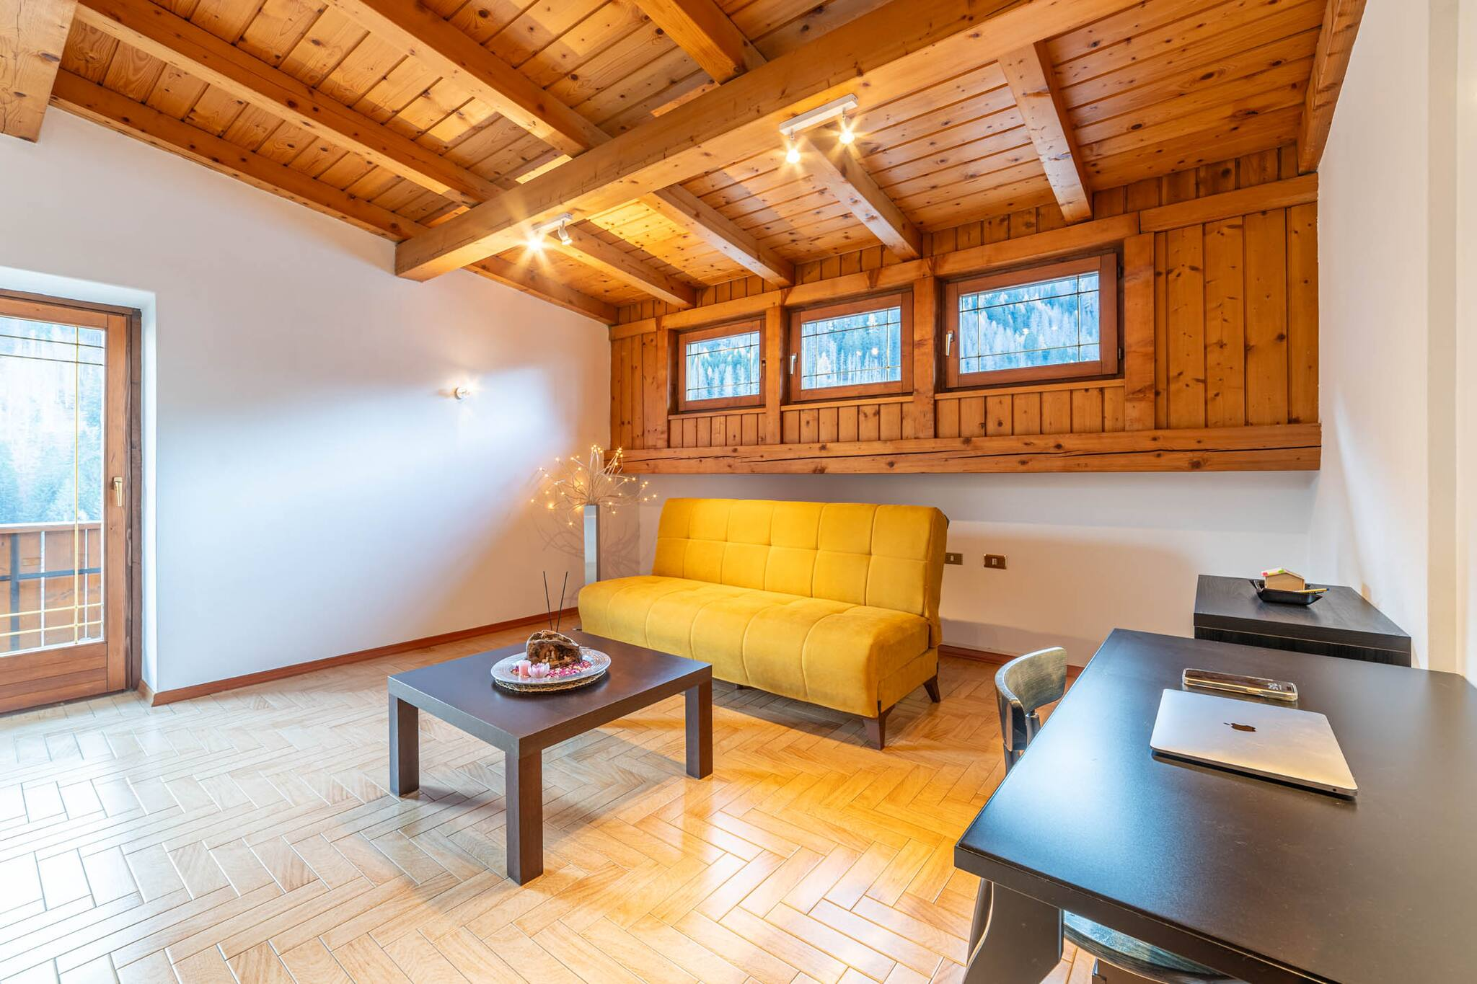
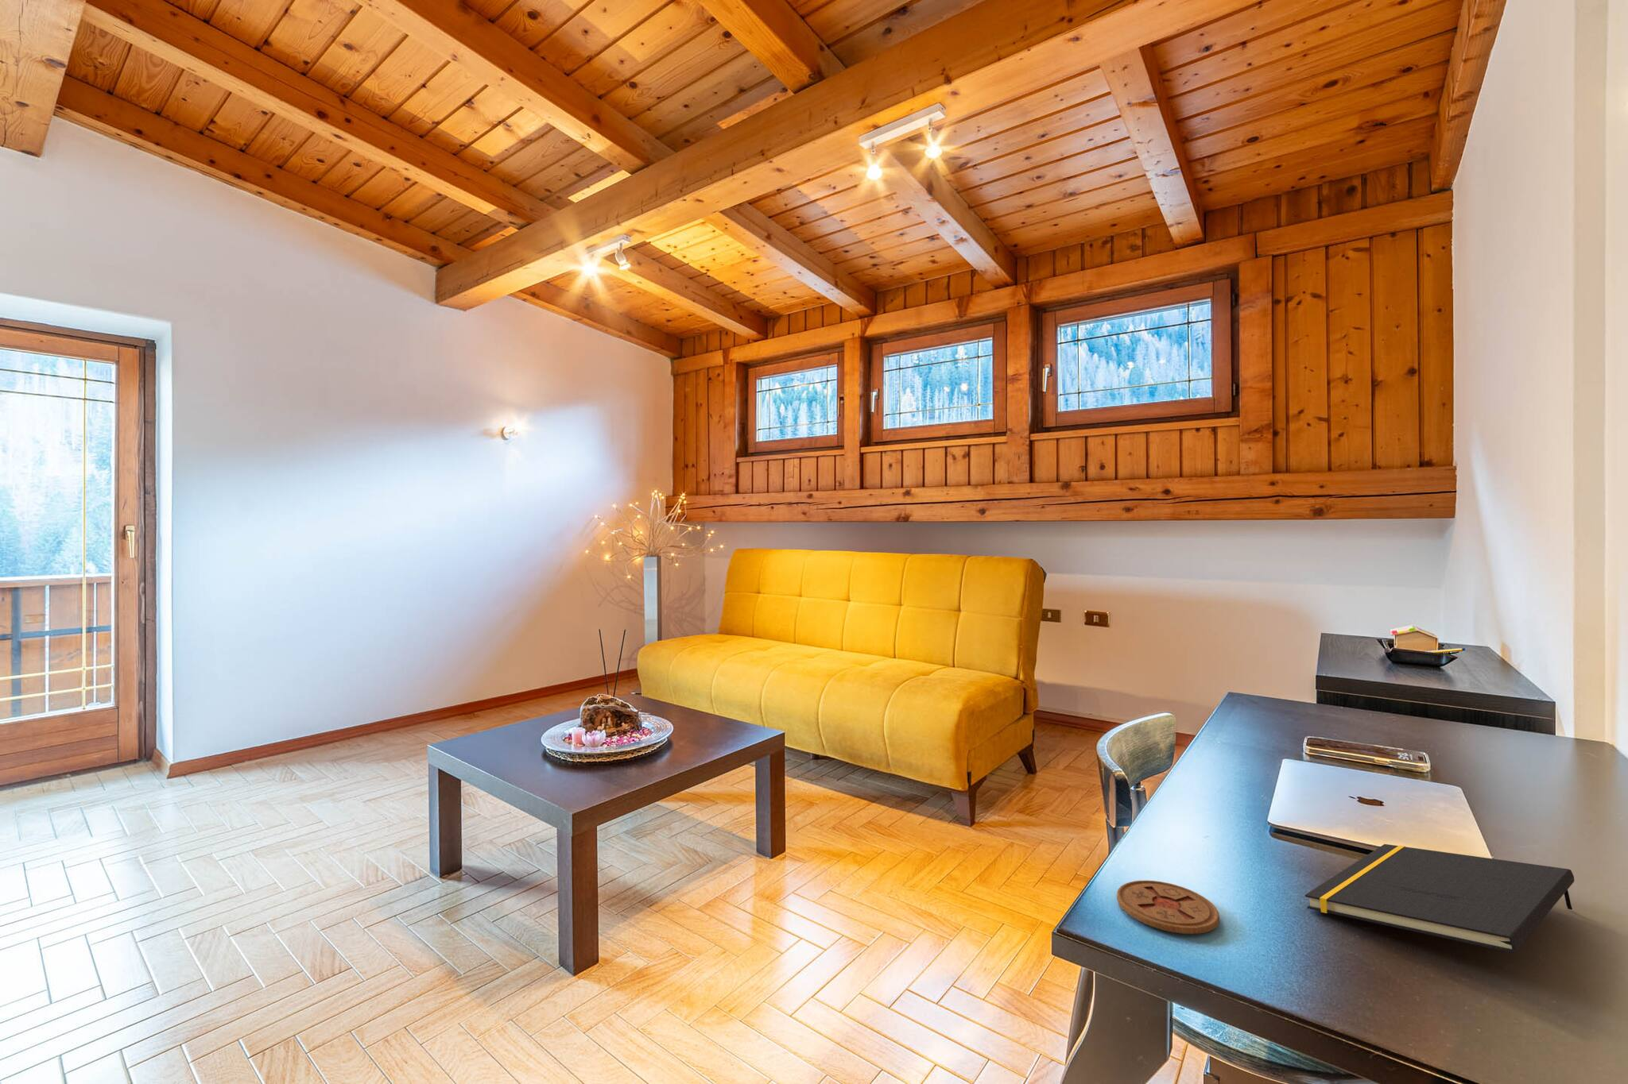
+ notepad [1305,843,1575,953]
+ coaster [1116,880,1220,935]
